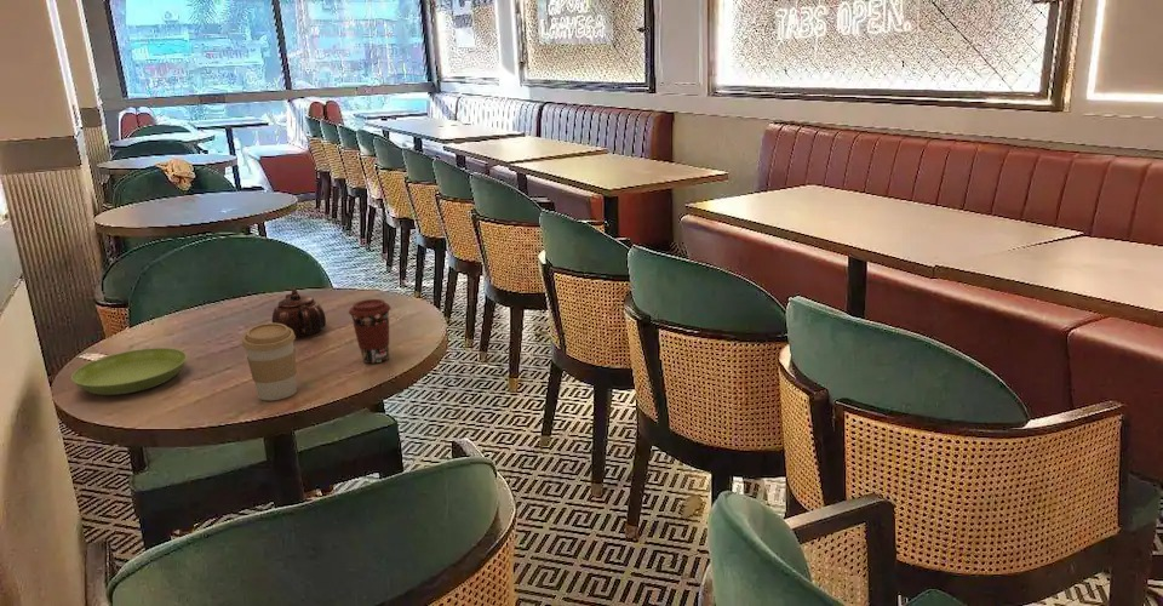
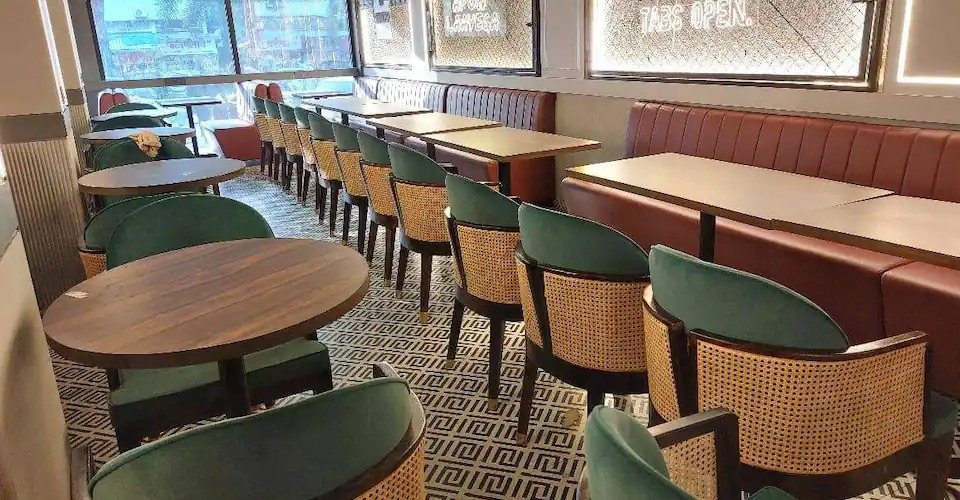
- saucer [70,347,188,396]
- coffee cup [348,298,391,365]
- coffee cup [241,322,298,401]
- teapot [271,287,327,338]
